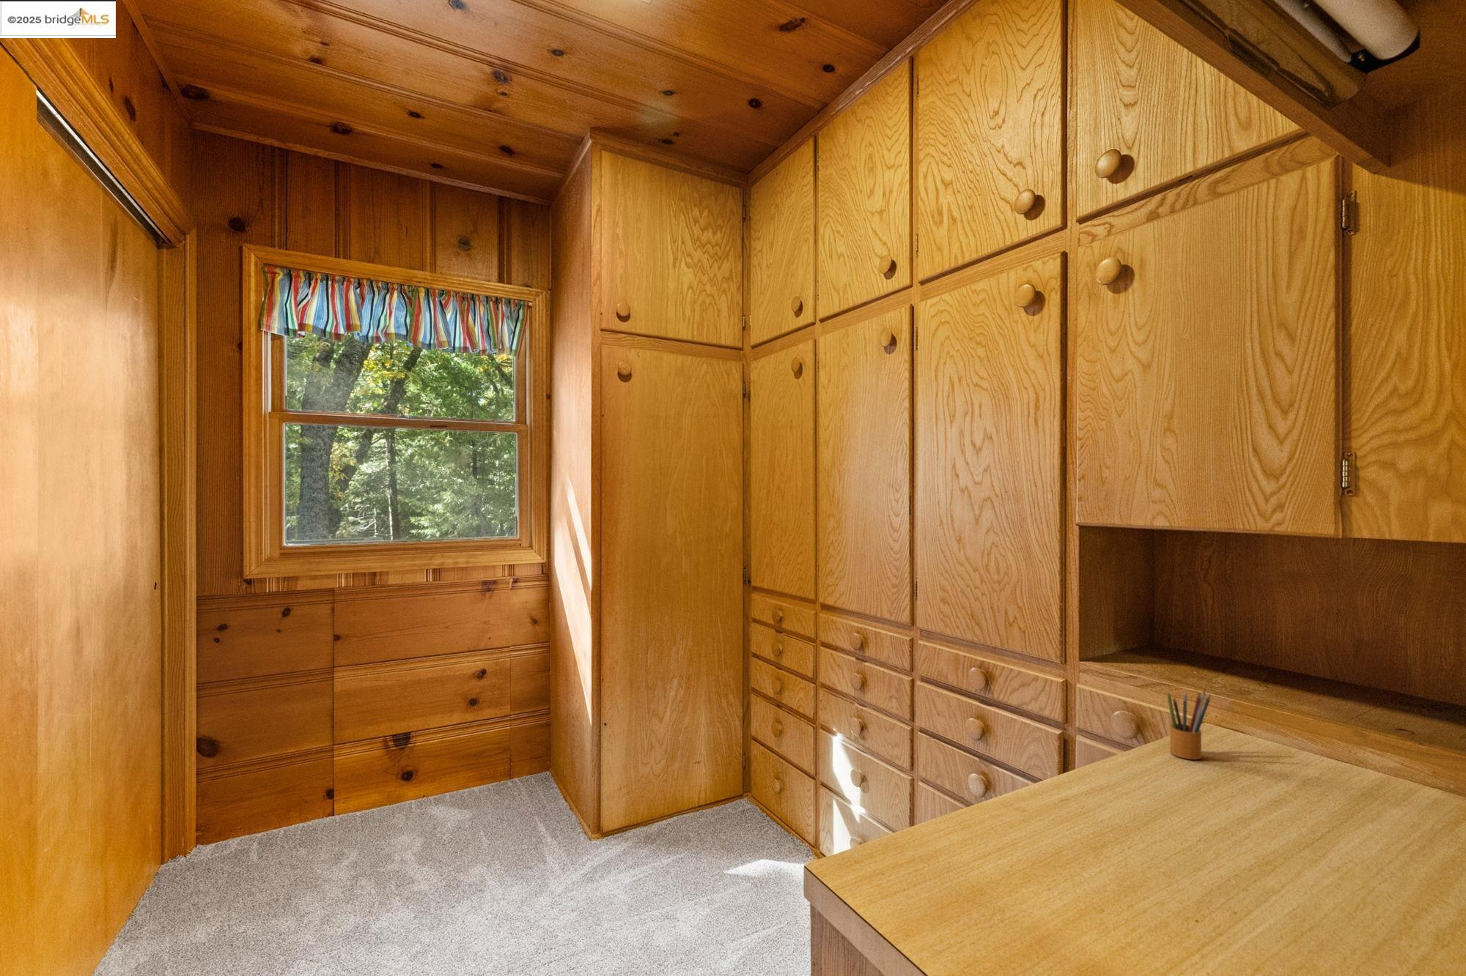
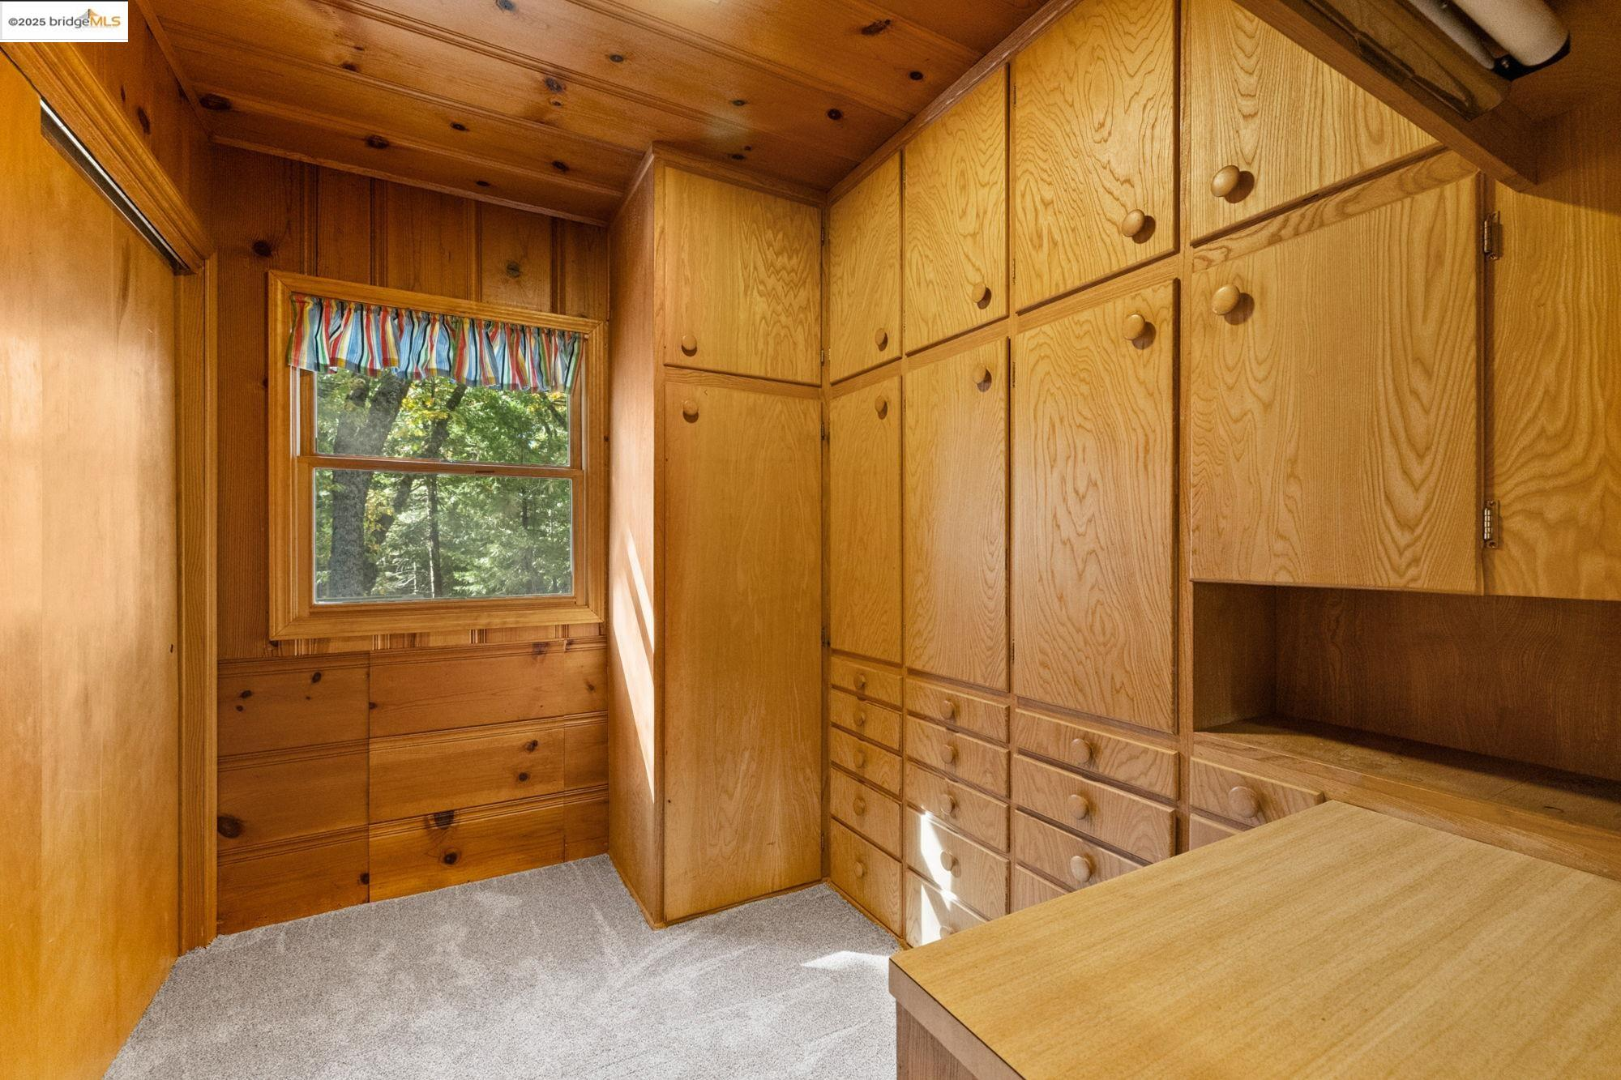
- pencil box [1167,688,1211,760]
